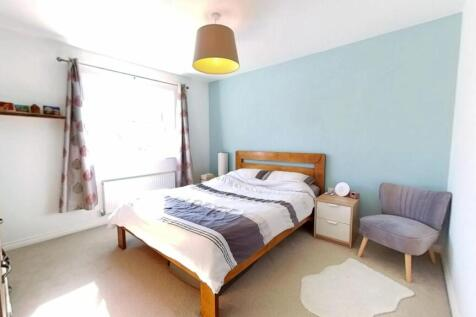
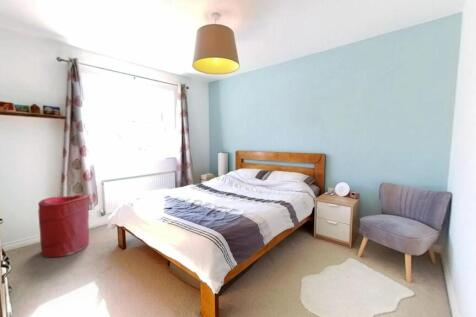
+ laundry hamper [37,194,90,259]
